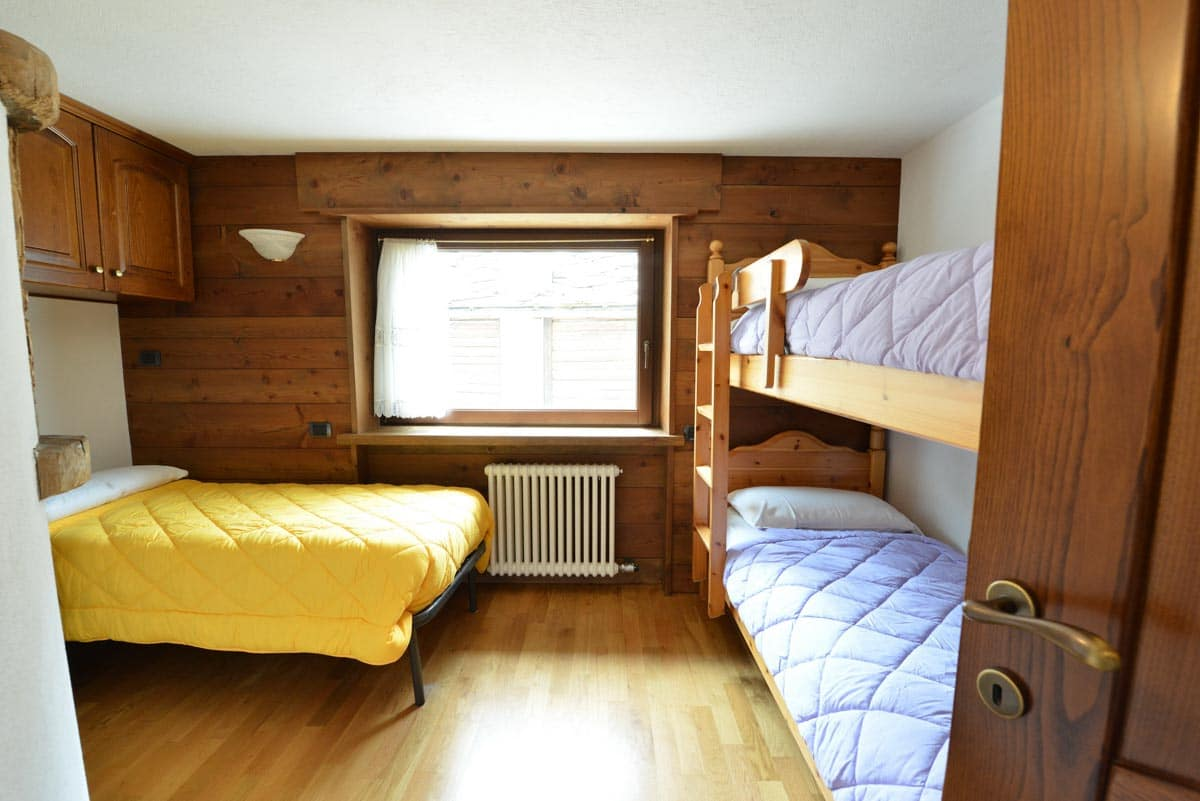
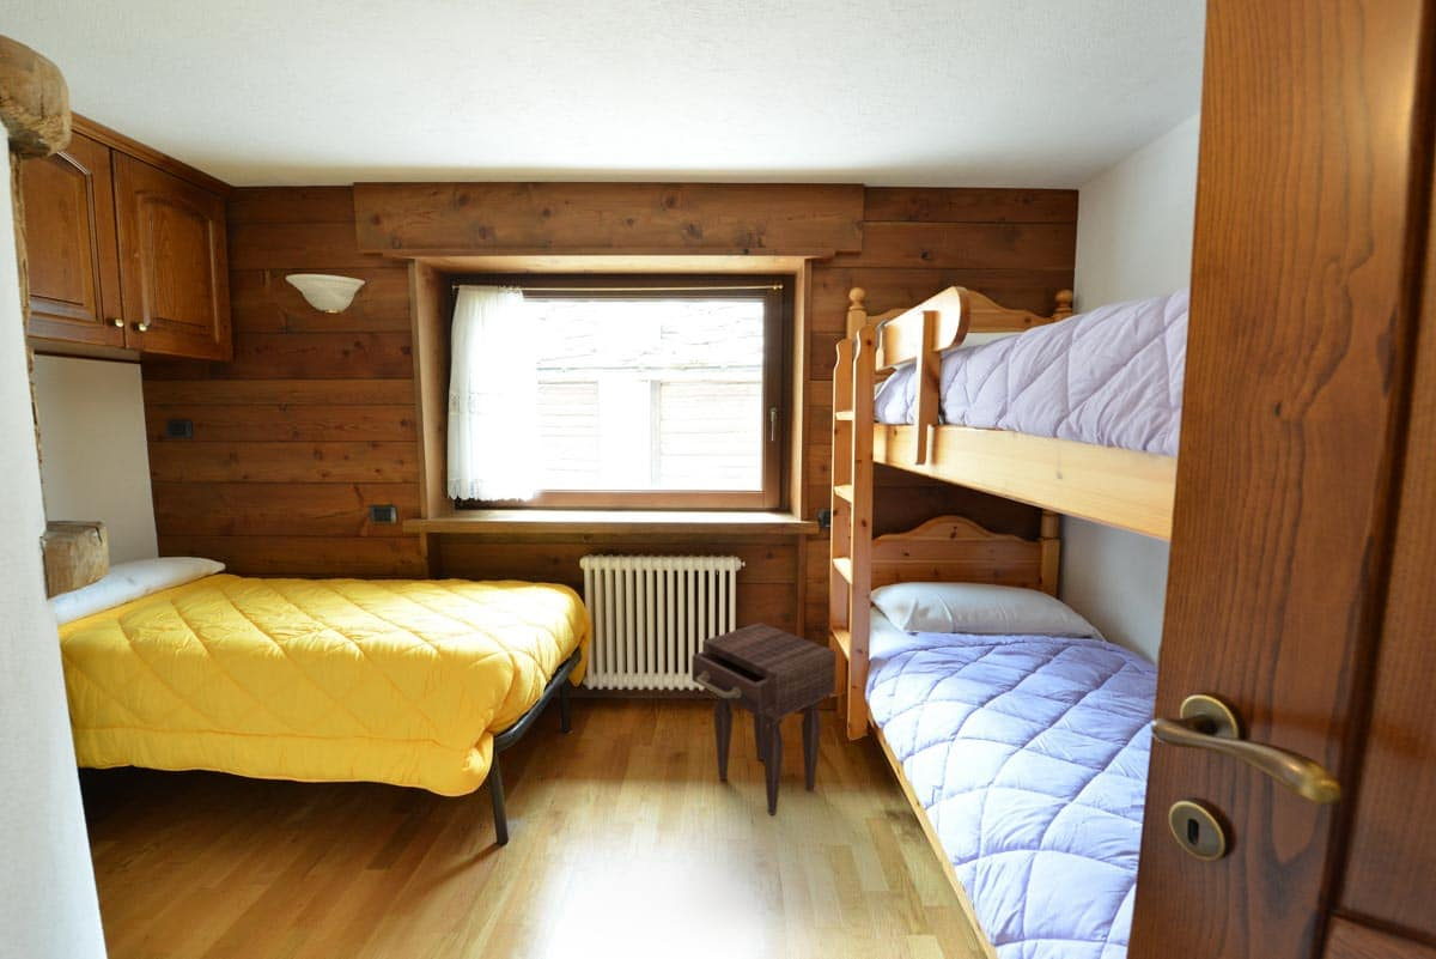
+ nightstand [690,621,838,817]
